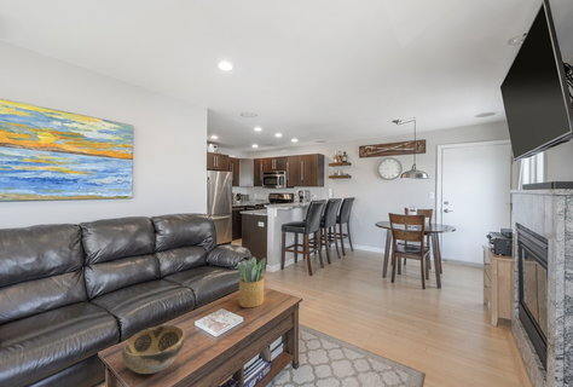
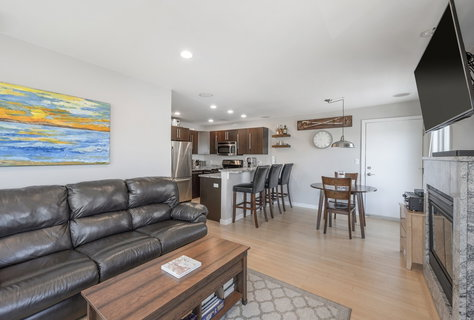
- potted plant [237,255,267,308]
- decorative bowl [121,324,186,375]
